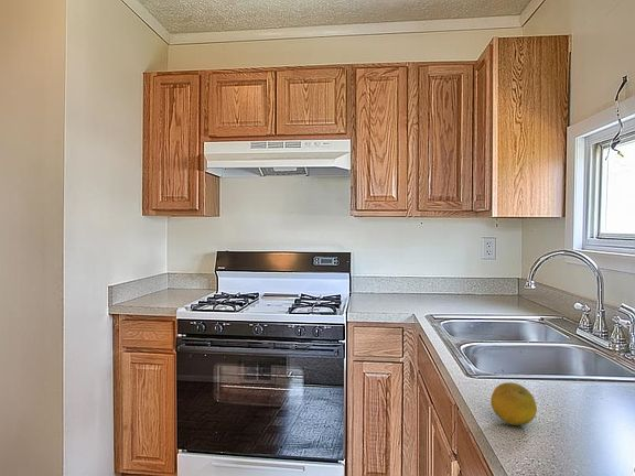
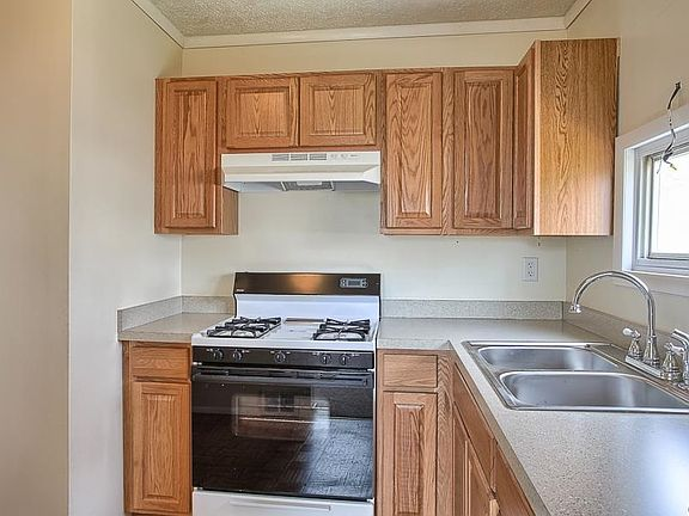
- fruit [489,381,538,426]
